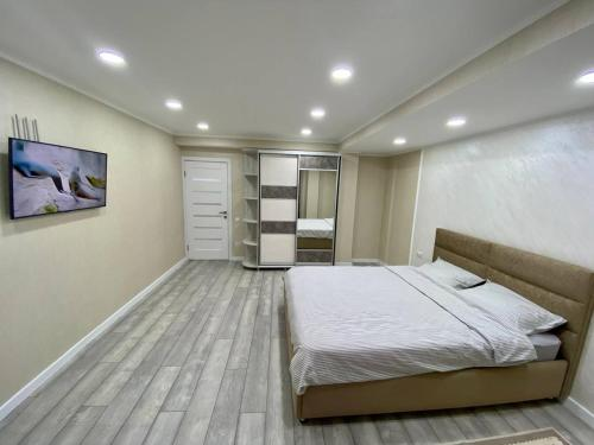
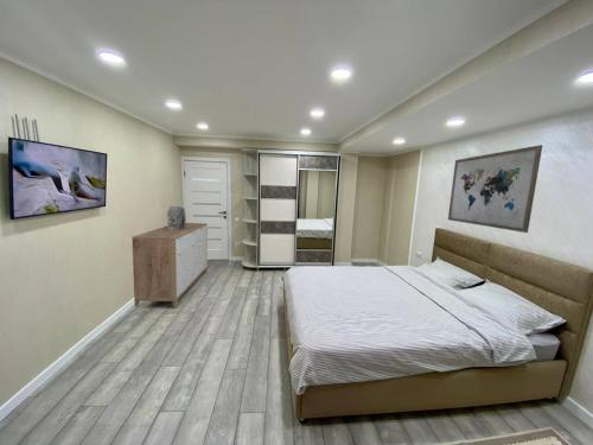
+ decorative urn [166,204,187,230]
+ wall art [447,144,543,234]
+ sideboard [130,222,209,309]
